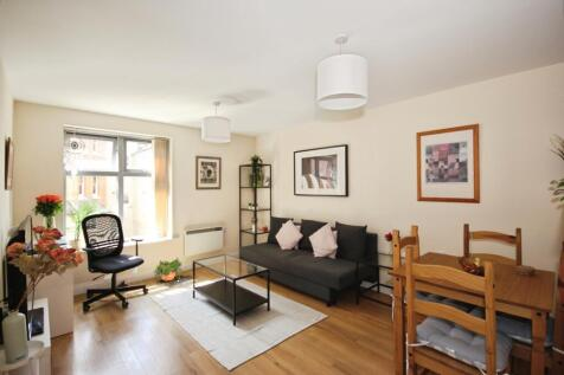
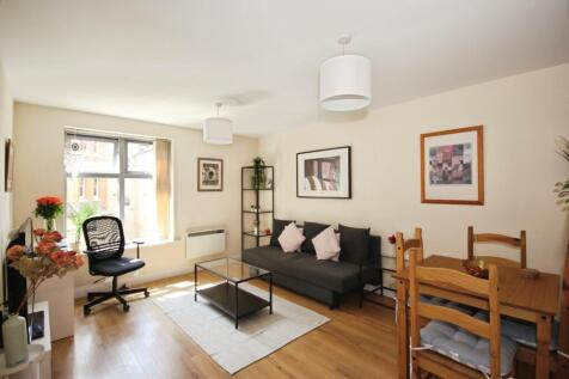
- potted plant [152,257,184,282]
